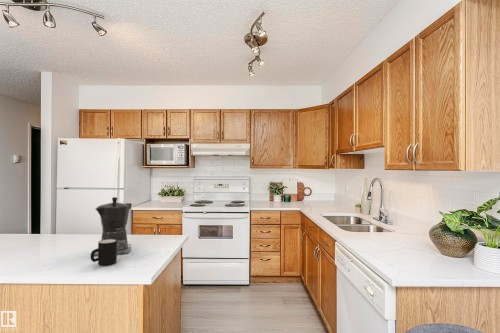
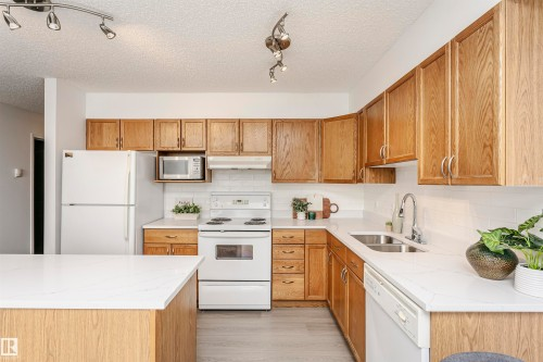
- mug [90,239,118,266]
- coffee maker [94,196,133,257]
